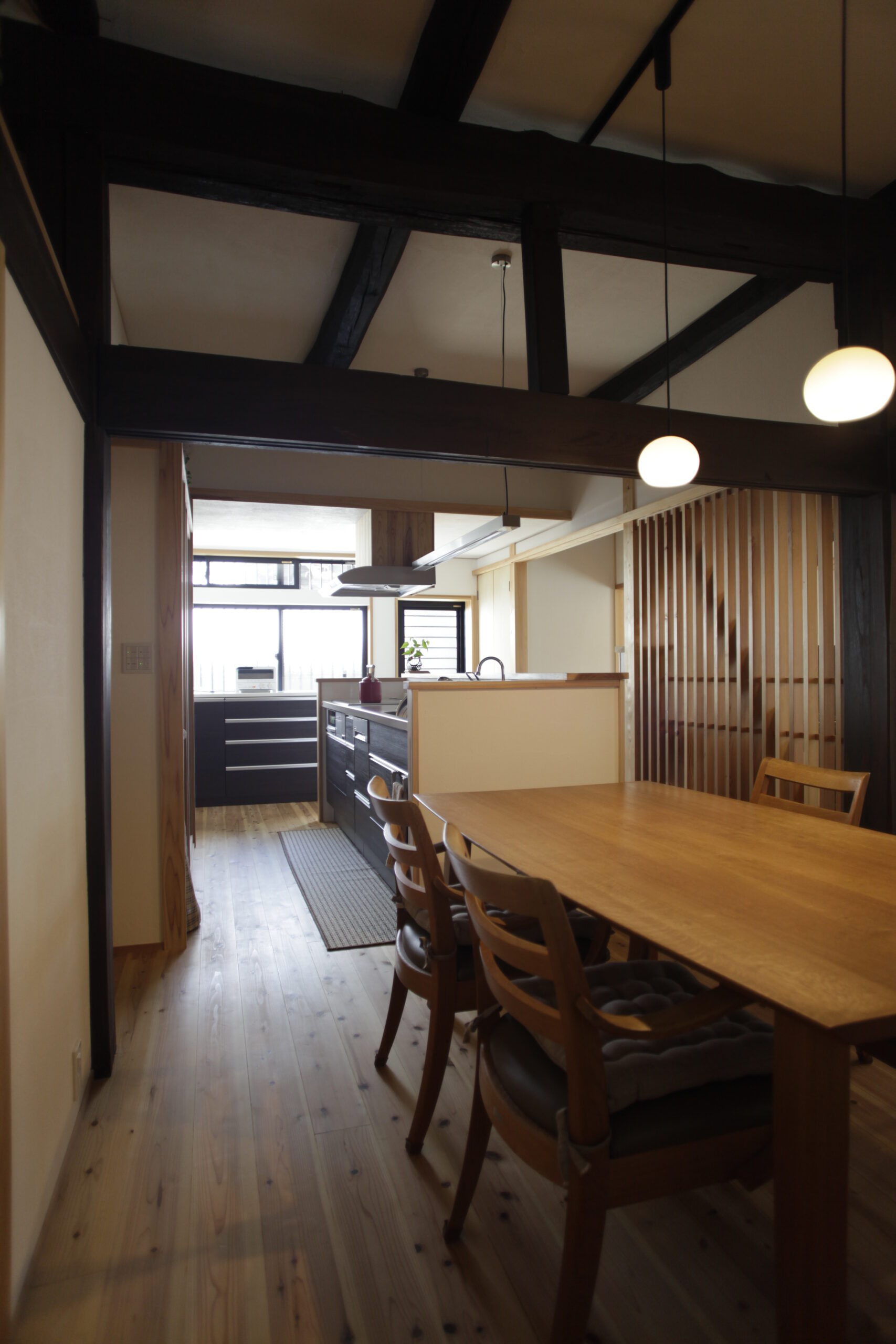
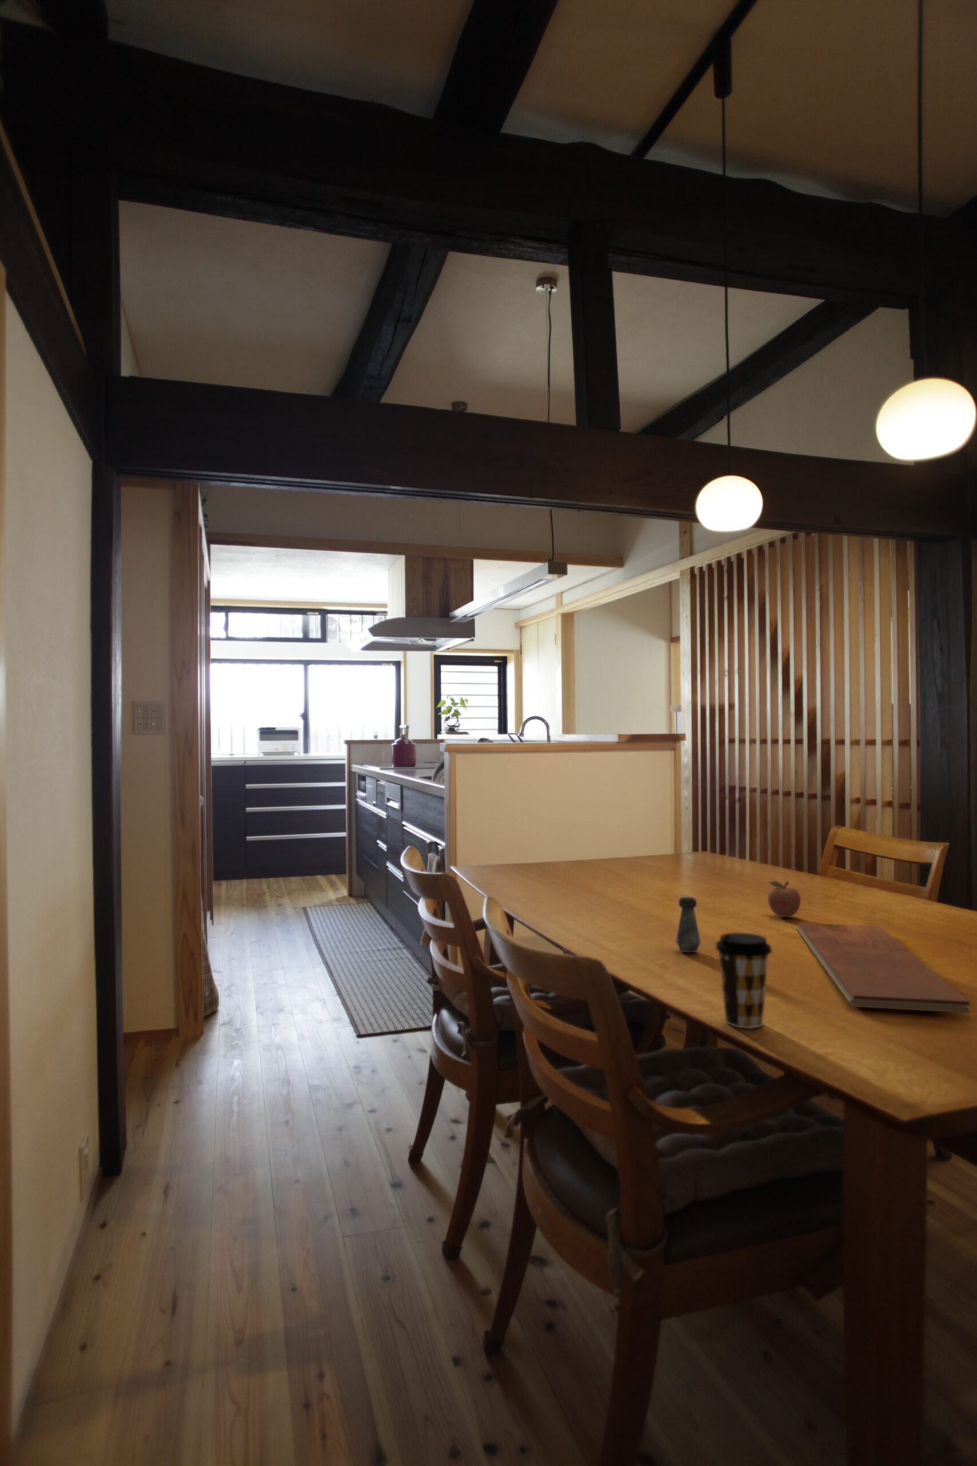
+ coffee cup [715,933,773,1029]
+ fruit [767,880,801,917]
+ chopping board [796,923,970,1013]
+ salt shaker [675,897,701,953]
